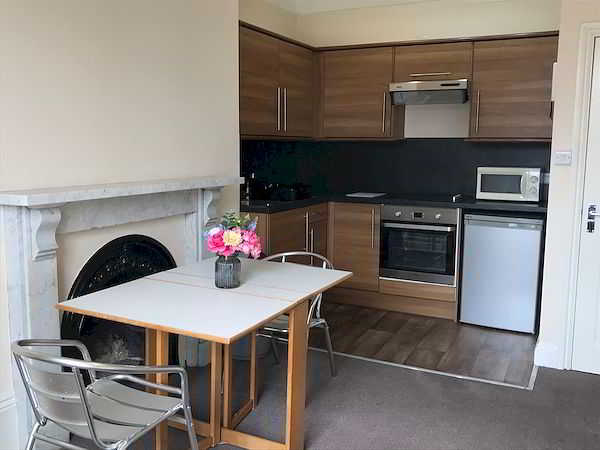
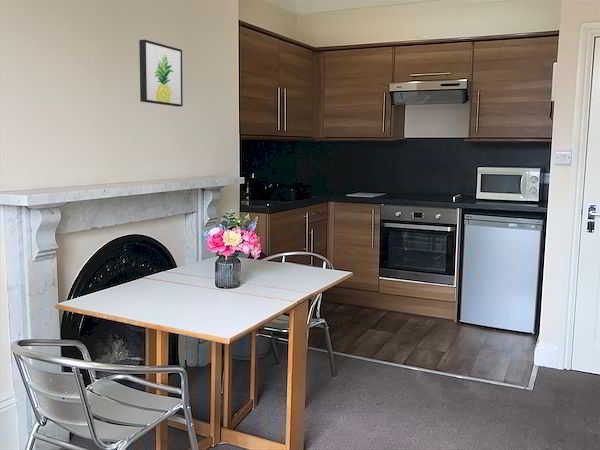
+ wall art [138,39,184,108]
